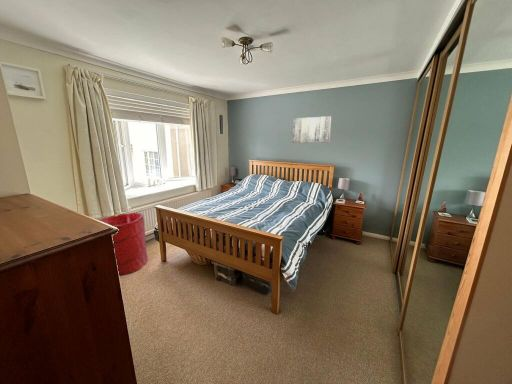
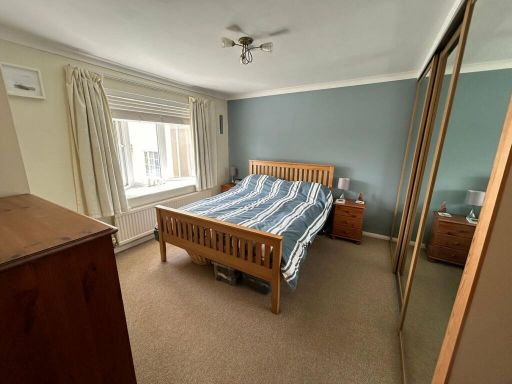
- wall art [291,115,333,144]
- laundry hamper [100,212,149,276]
